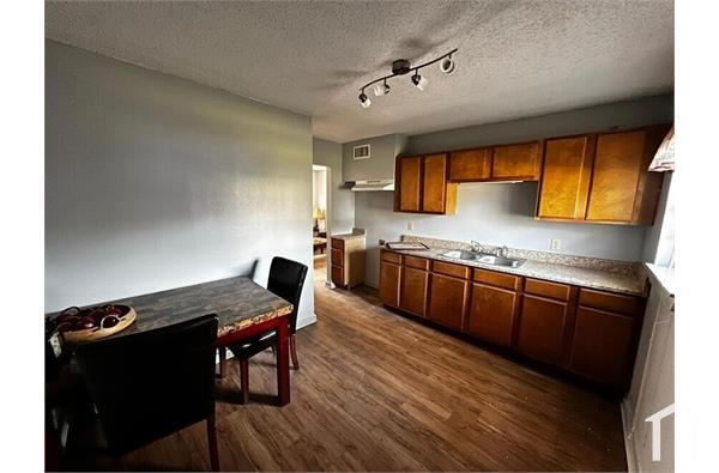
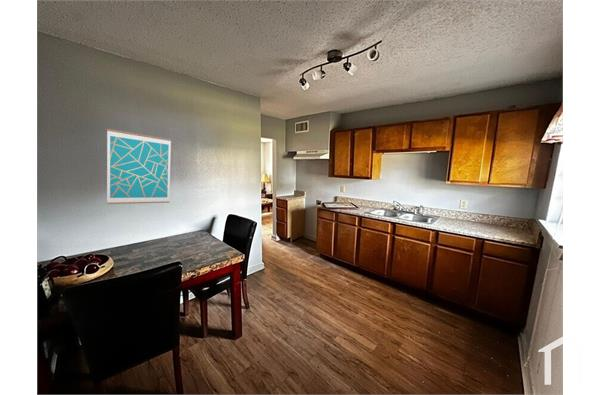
+ wall art [106,128,172,205]
